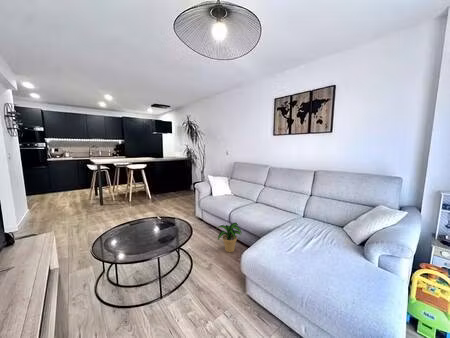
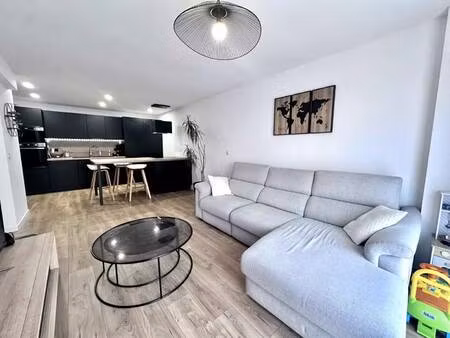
- potted plant [216,222,243,253]
